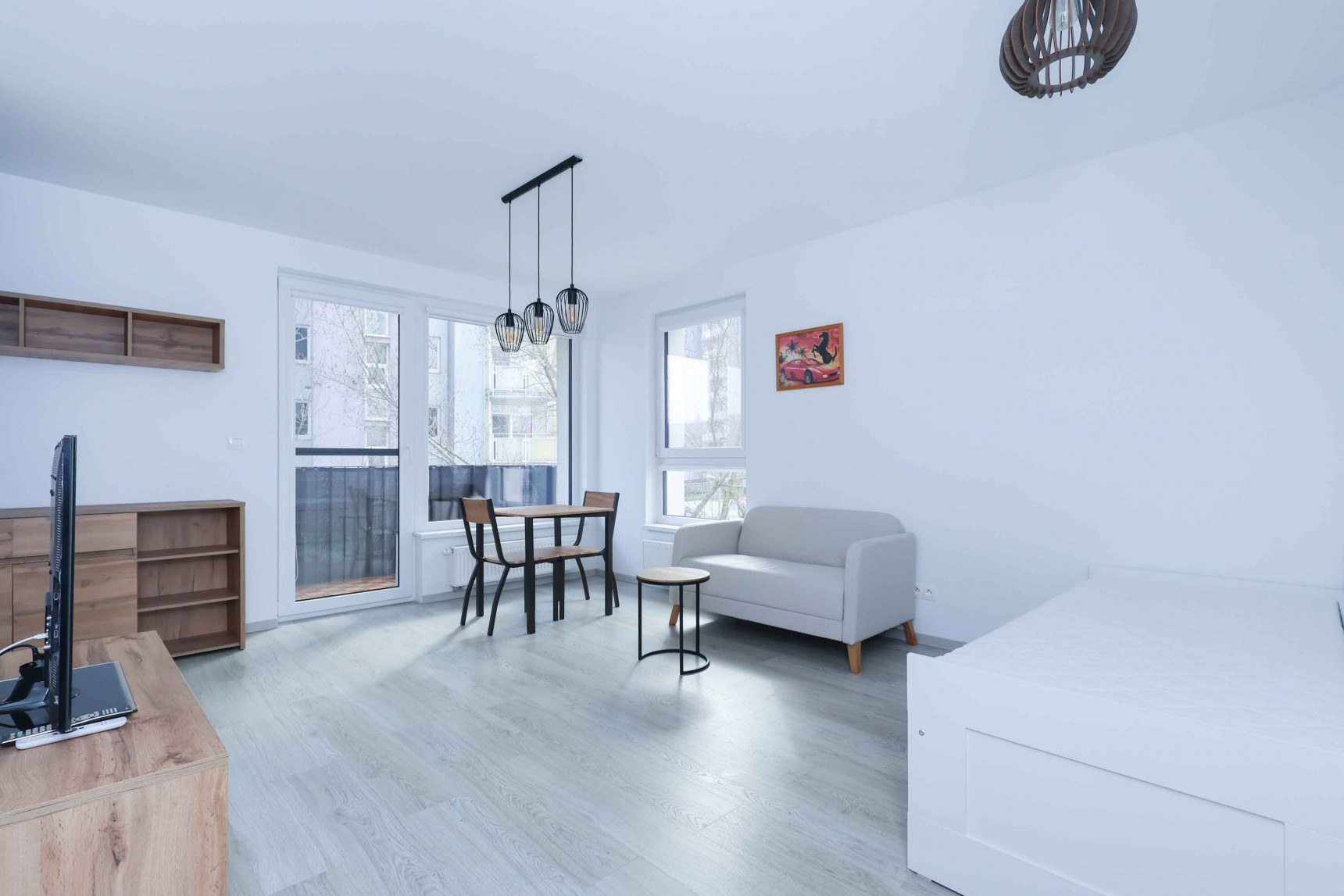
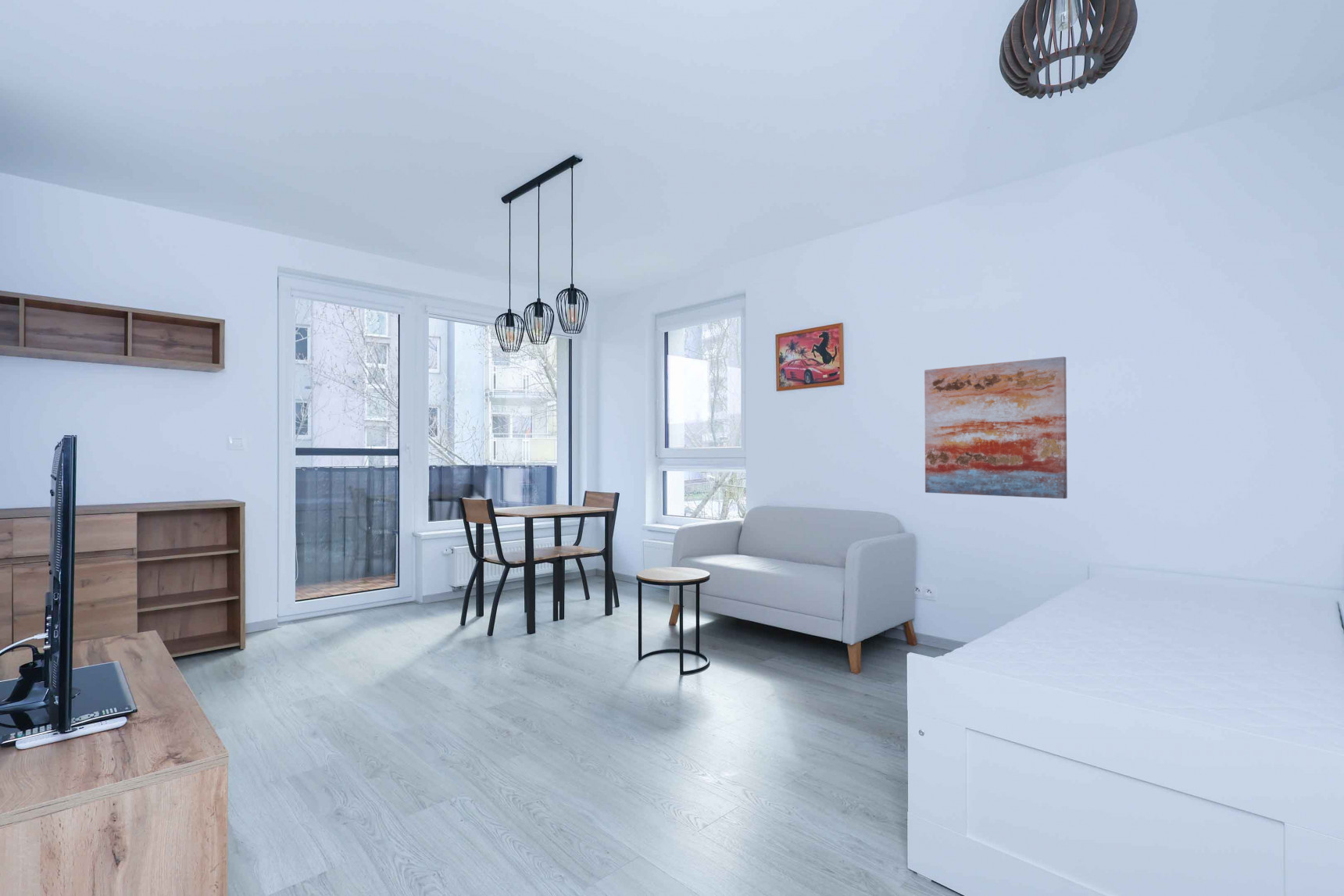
+ wall art [924,355,1068,499]
